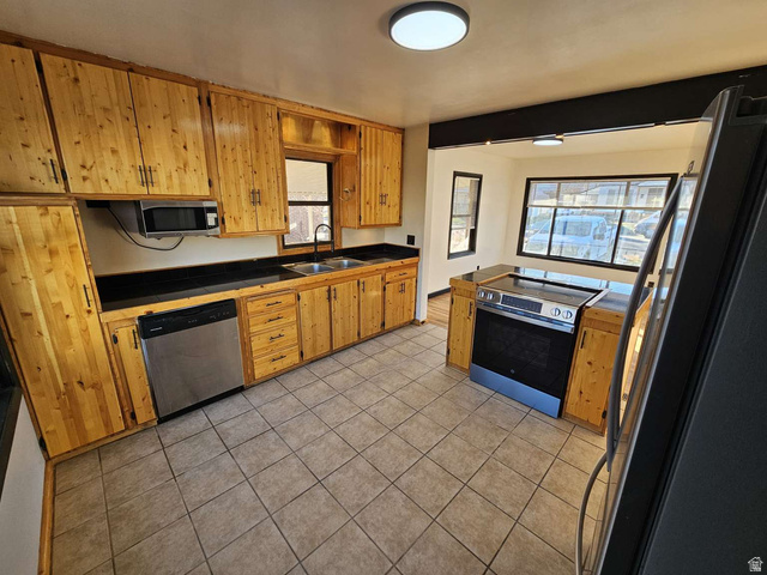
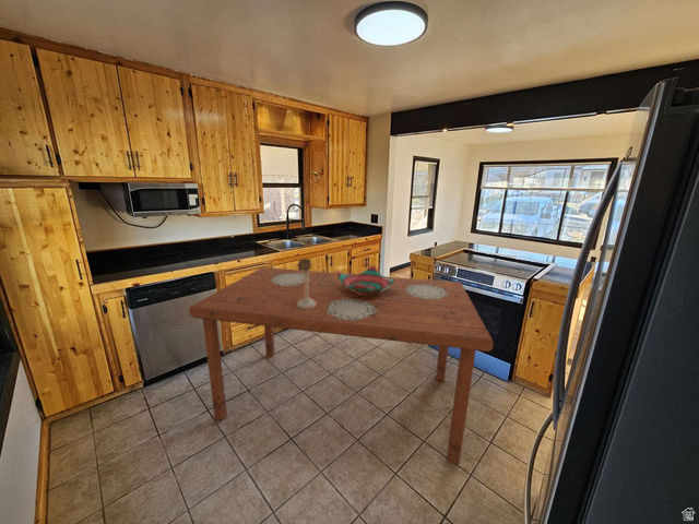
+ candle holder [297,258,316,308]
+ decorative bowl [335,264,400,296]
+ table [188,266,495,465]
